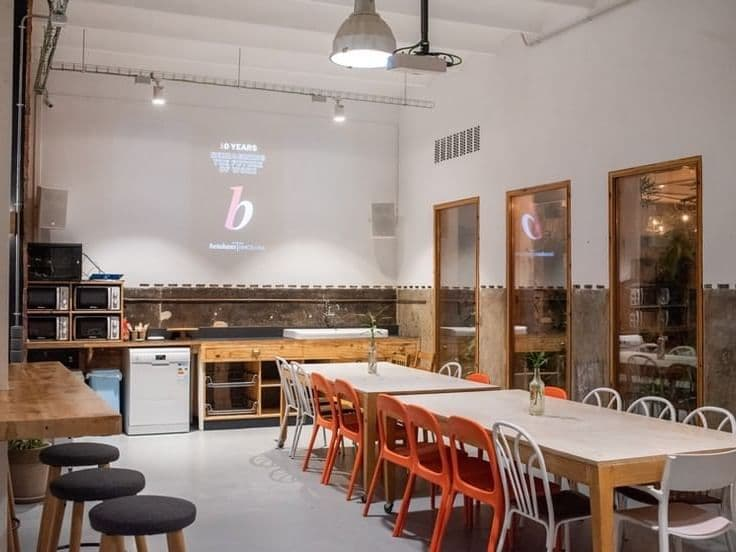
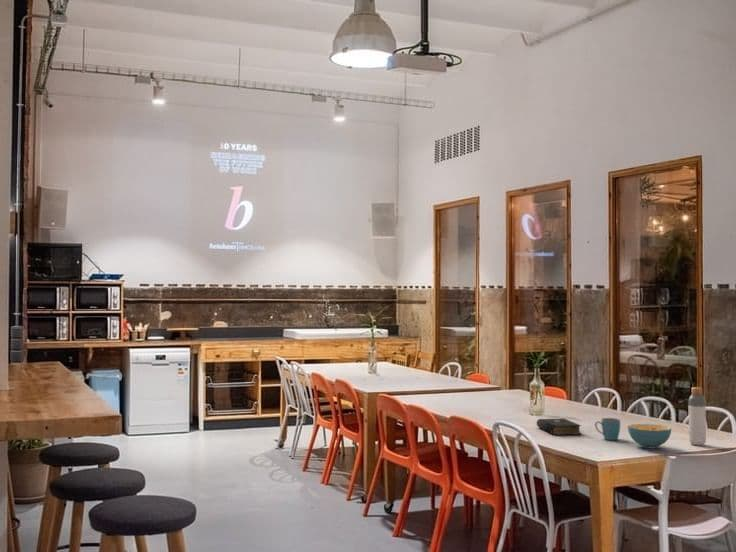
+ mug [594,417,621,441]
+ bottle [687,386,707,446]
+ book [536,417,582,436]
+ cereal bowl [627,423,672,450]
